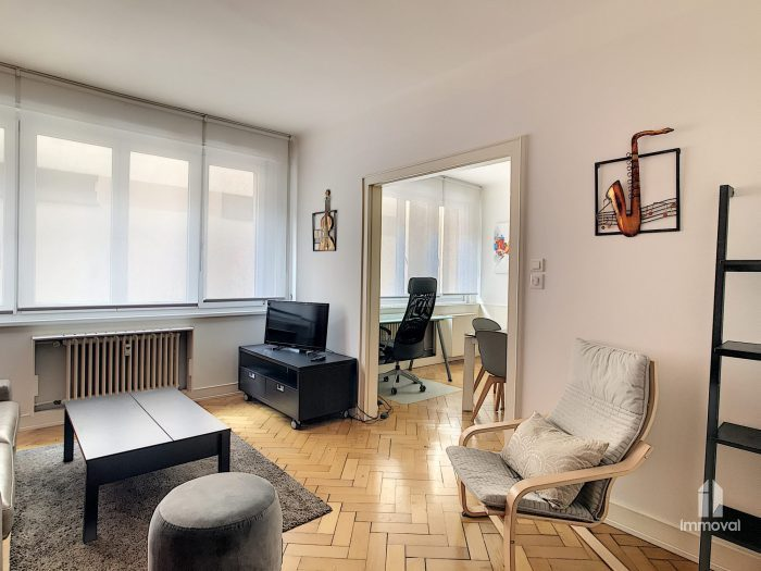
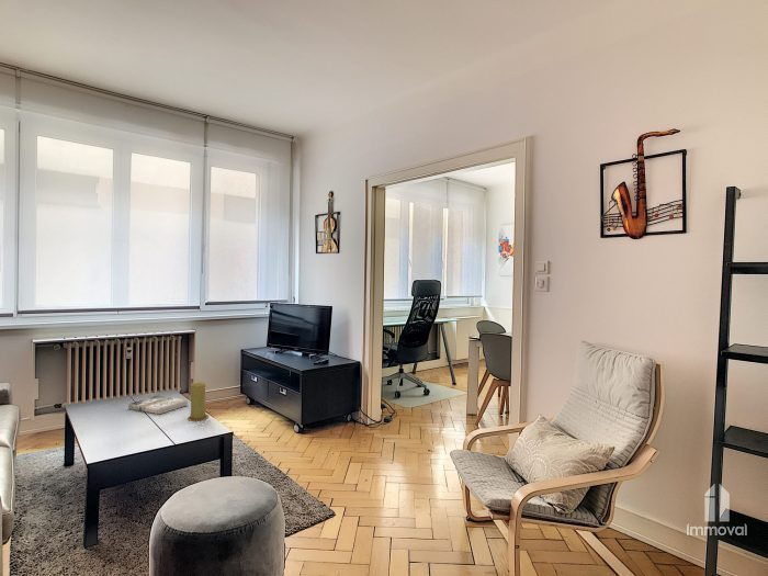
+ candle [187,382,210,421]
+ book [127,395,189,415]
